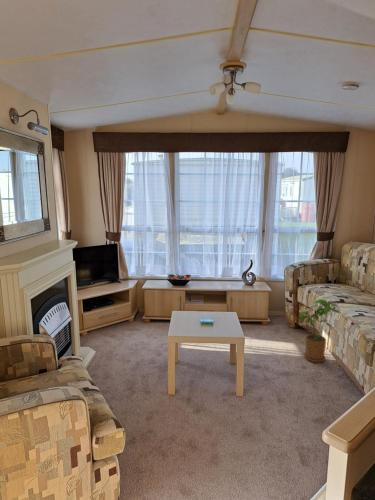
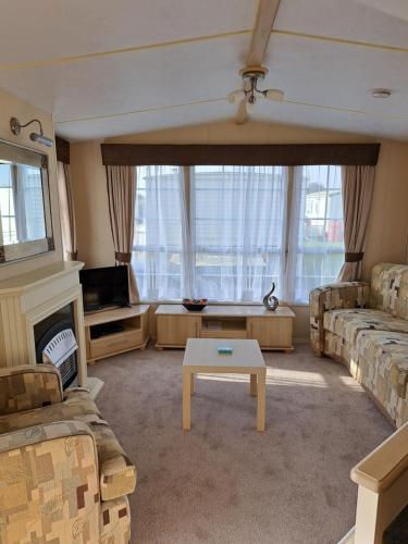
- house plant [299,298,341,363]
